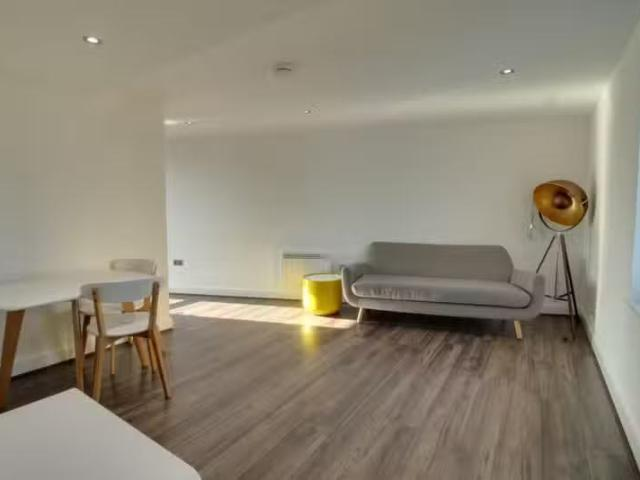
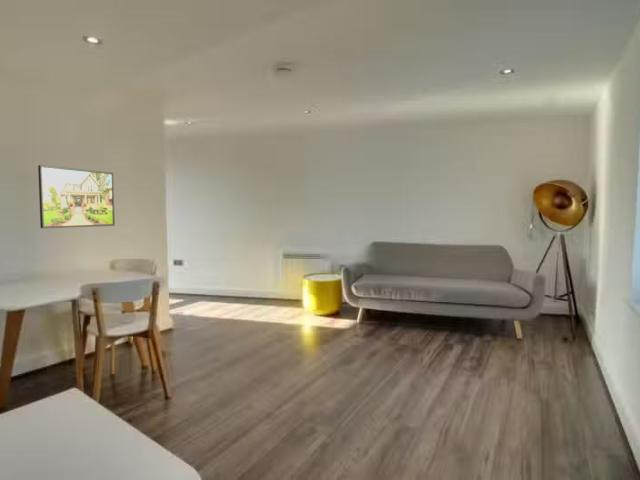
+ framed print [37,164,116,229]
